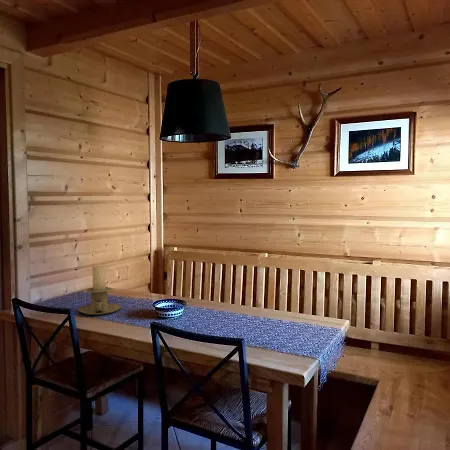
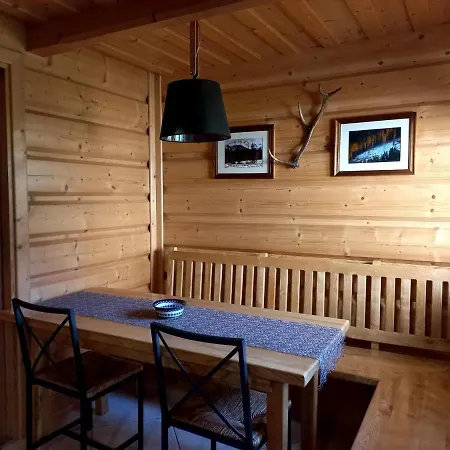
- candle holder [76,265,122,316]
